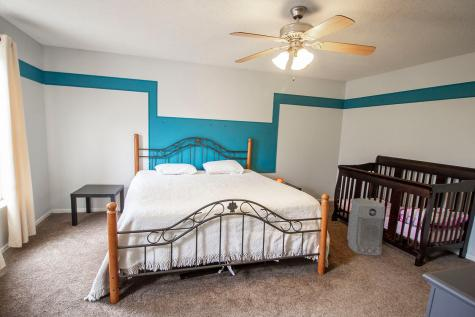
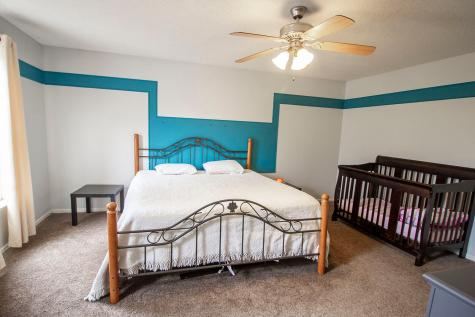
- air purifier [346,197,386,257]
